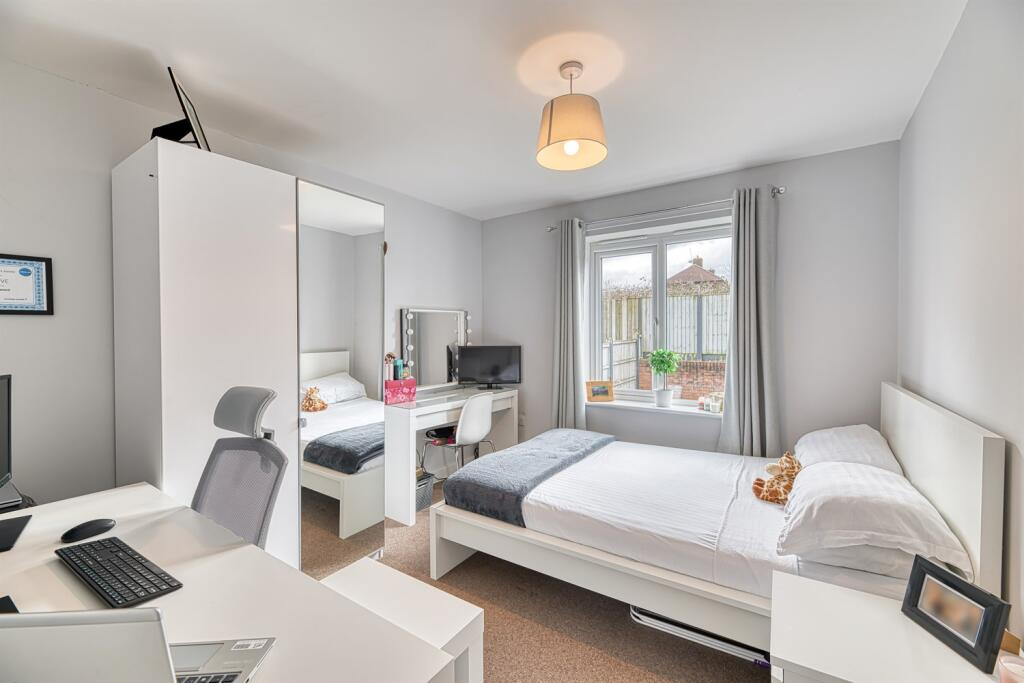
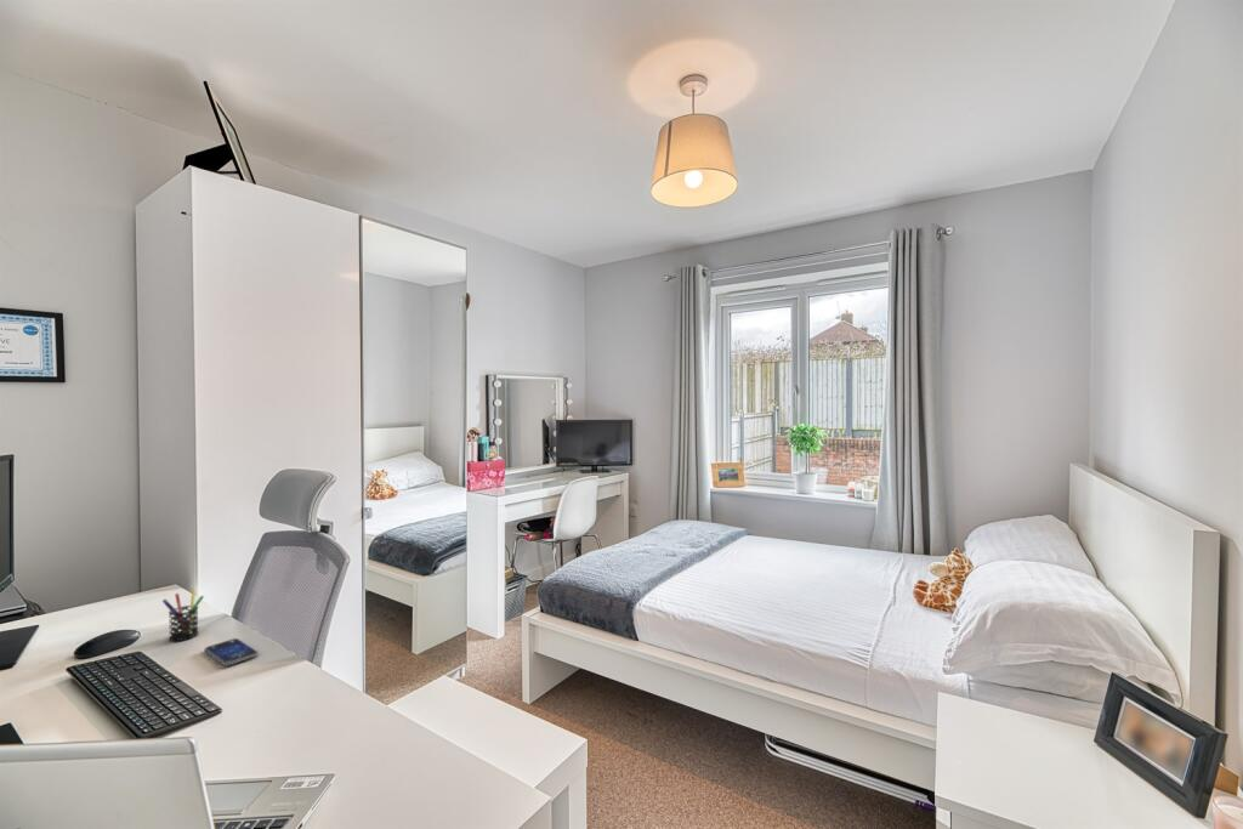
+ smartphone [203,637,260,668]
+ pen holder [161,589,205,642]
